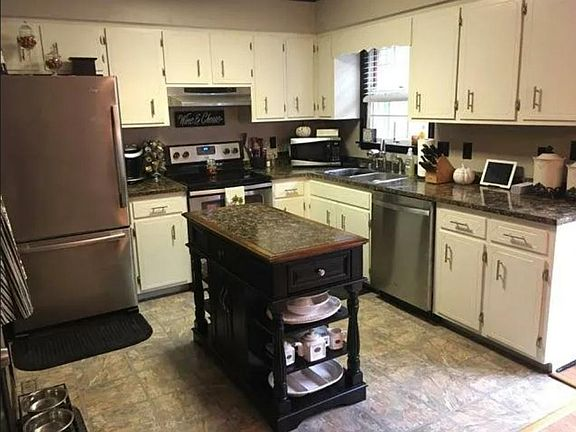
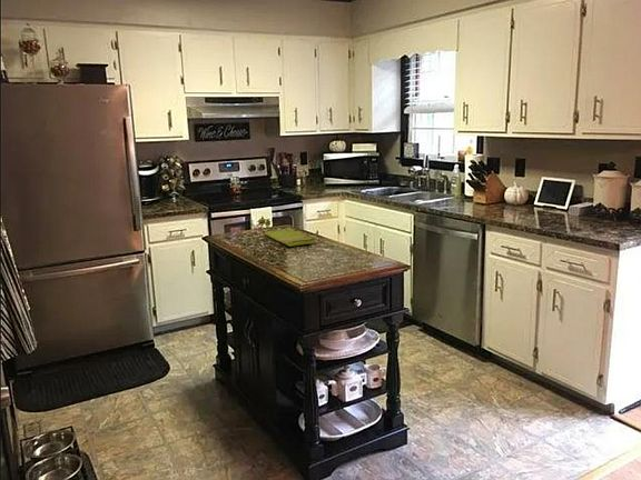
+ dish towel [263,227,316,247]
